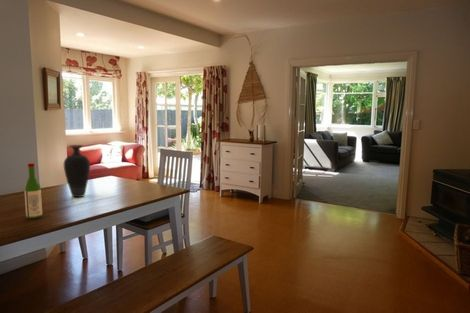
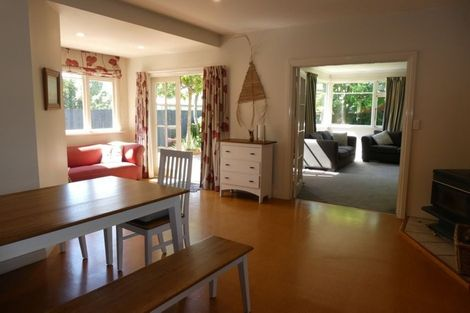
- vase [63,144,91,198]
- wine bottle [24,162,43,220]
